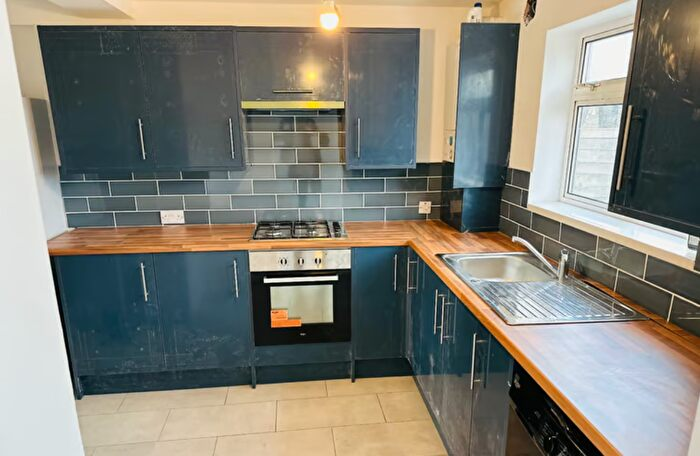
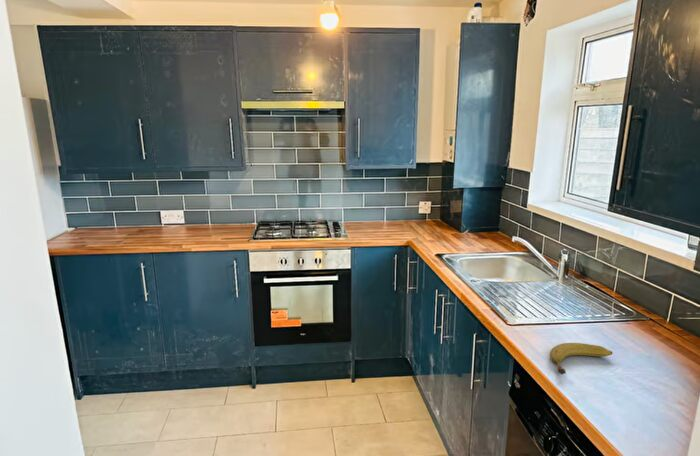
+ fruit [549,342,613,375]
